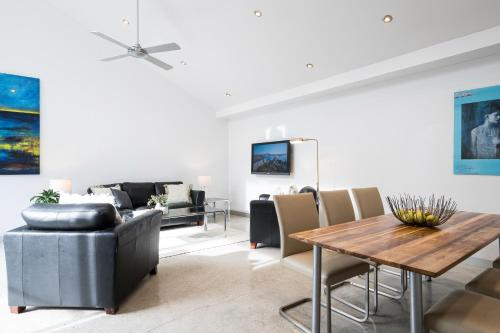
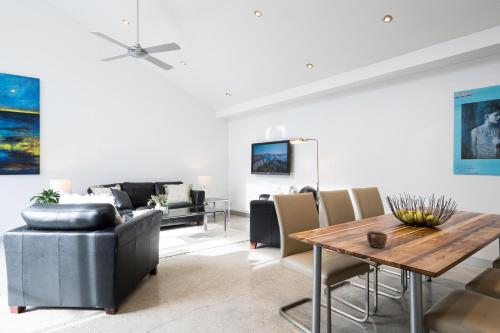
+ mug [366,230,388,249]
